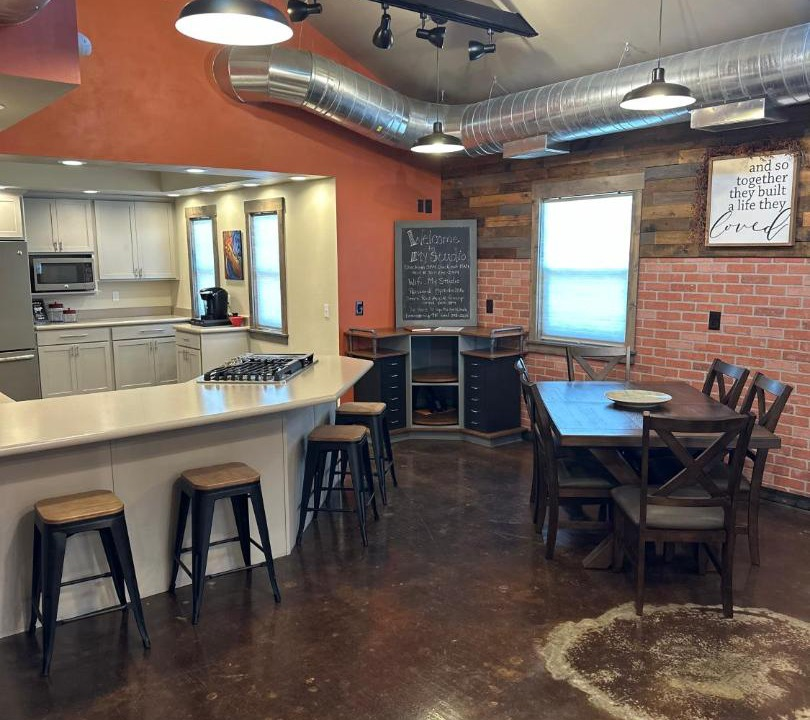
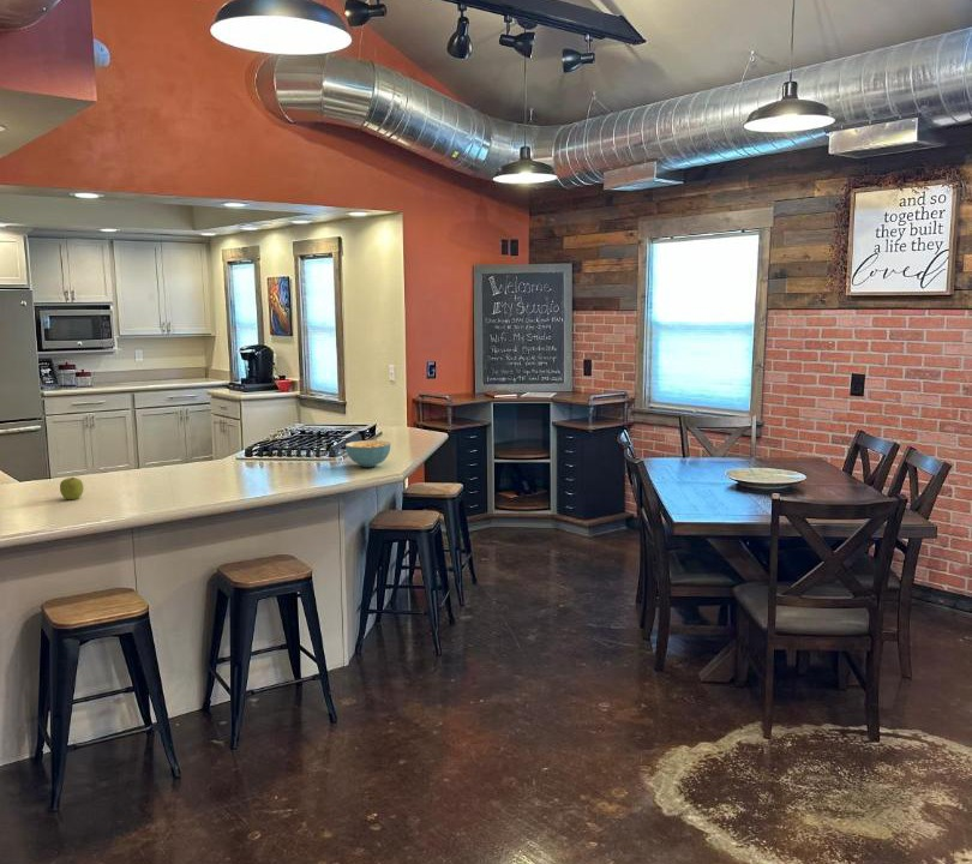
+ fruit [59,476,85,500]
+ cereal bowl [344,439,392,468]
